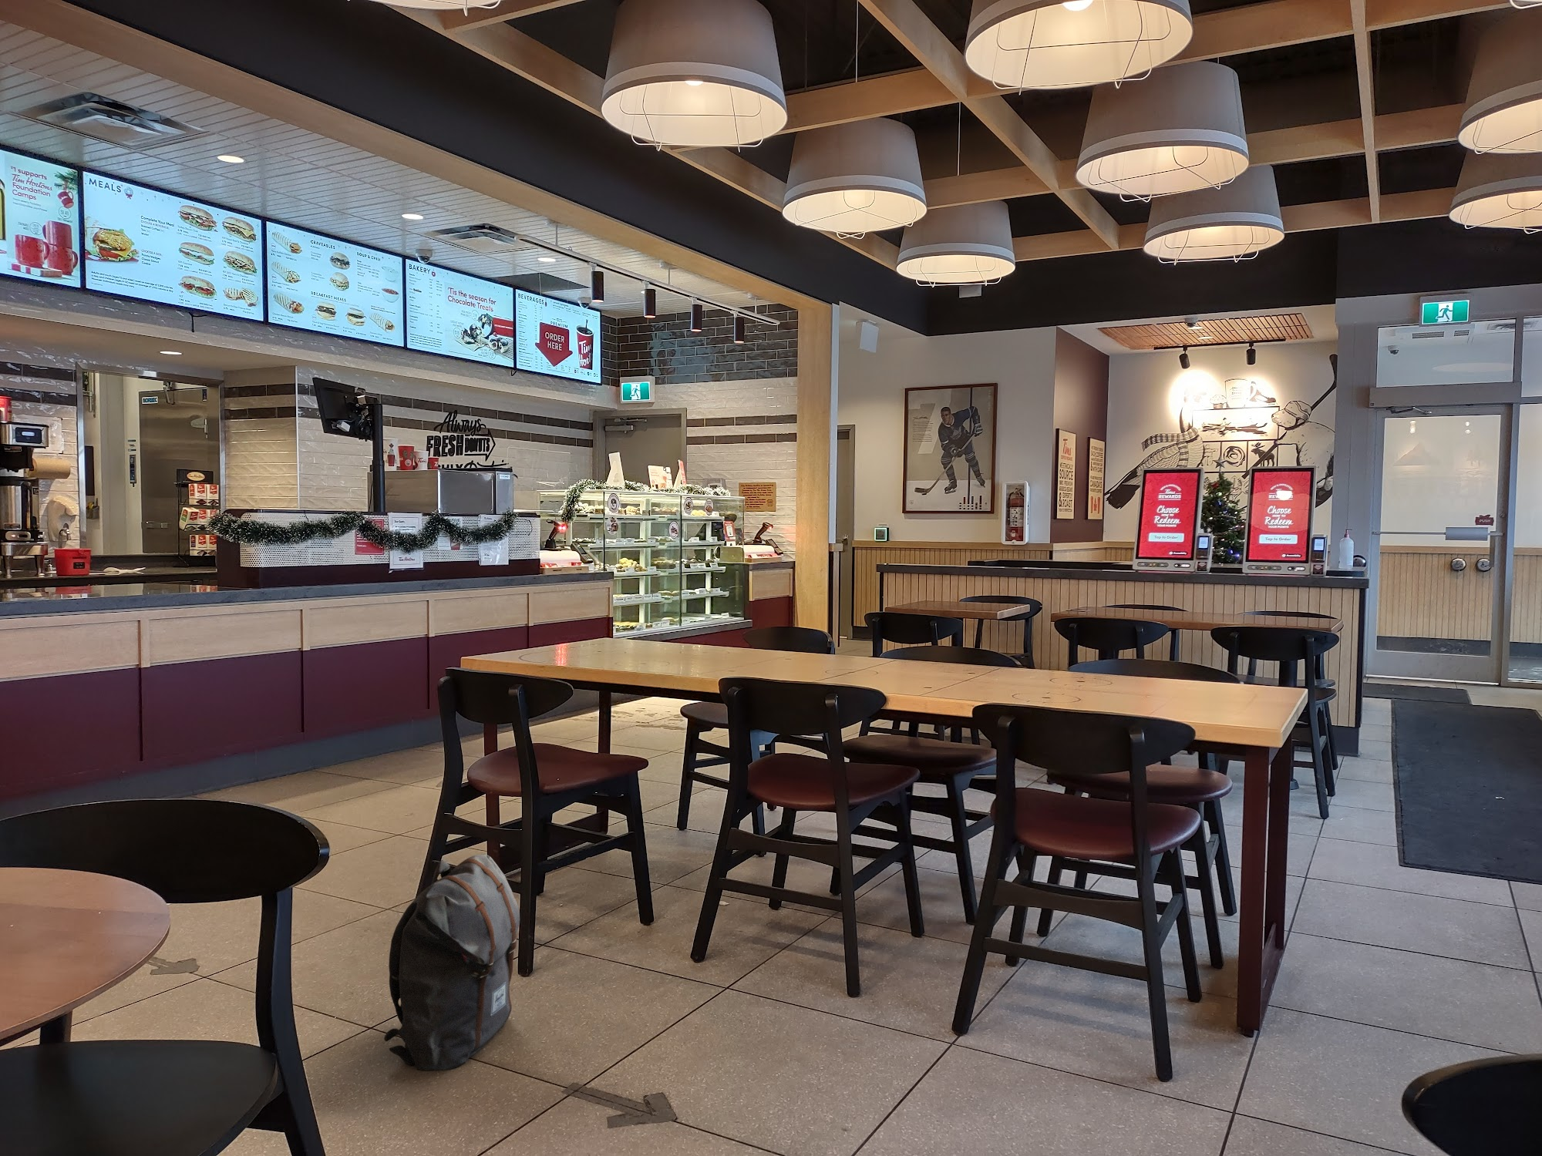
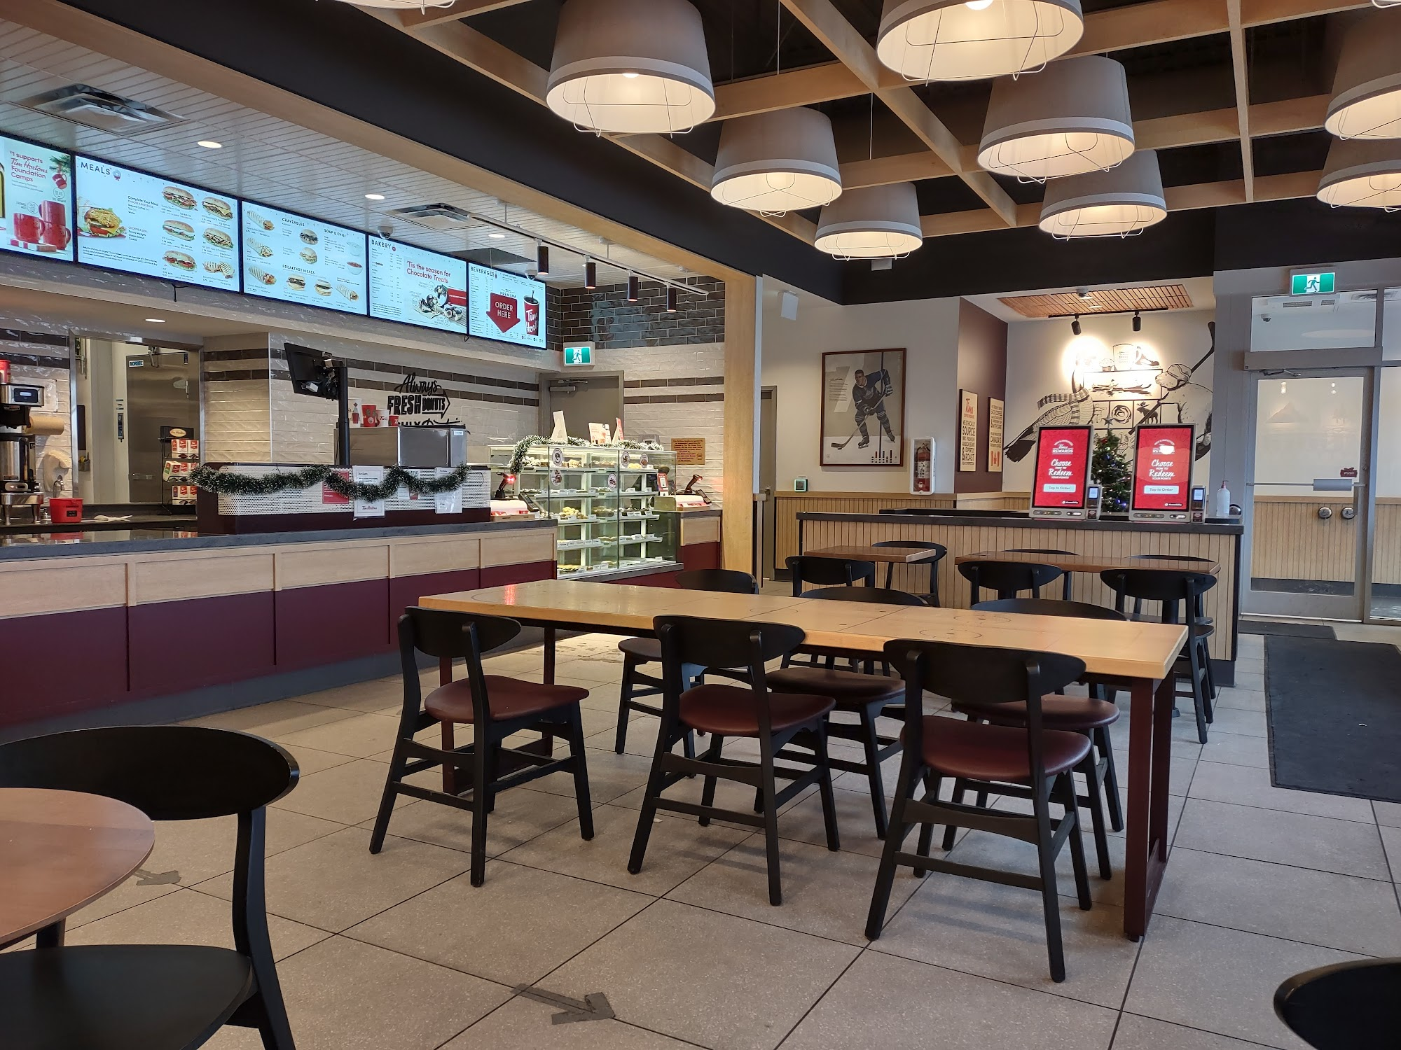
- backpack [384,854,521,1072]
